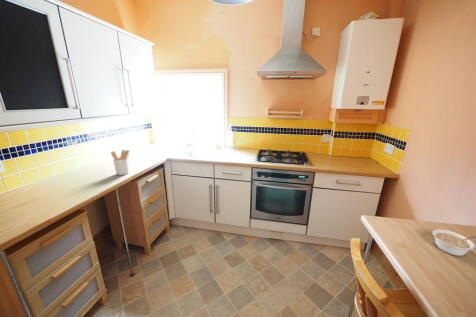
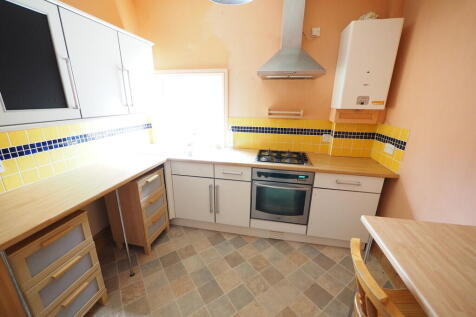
- utensil holder [110,149,131,176]
- legume [431,228,476,257]
